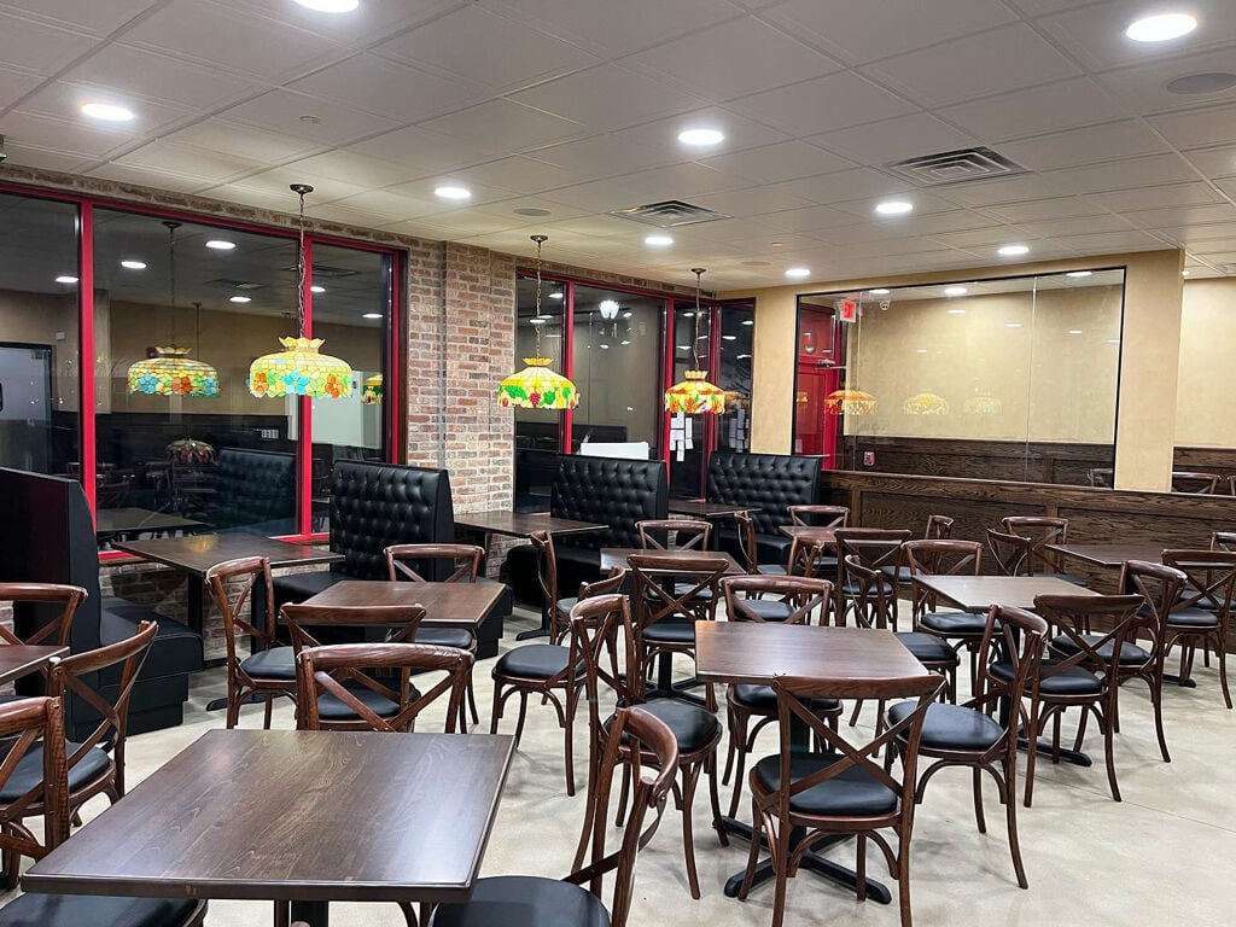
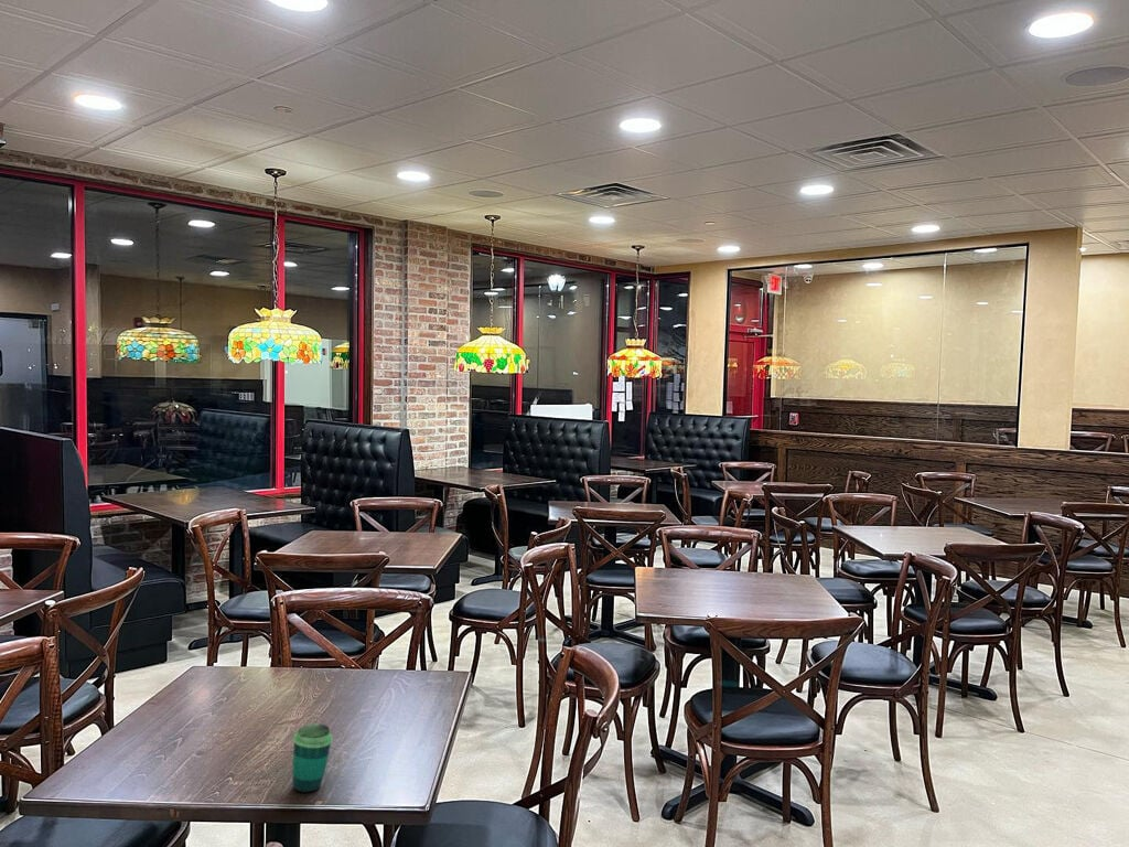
+ cup [291,722,334,794]
